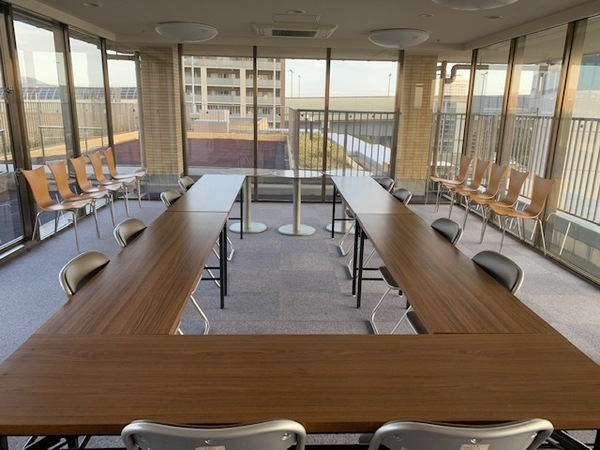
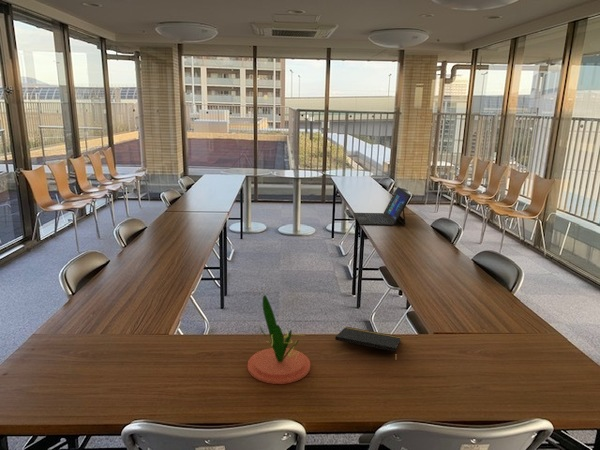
+ laptop [352,186,412,226]
+ plant [247,294,311,385]
+ notepad [334,326,402,353]
